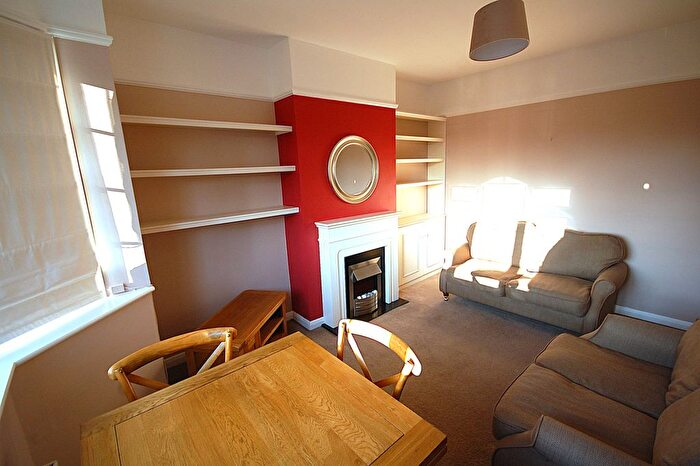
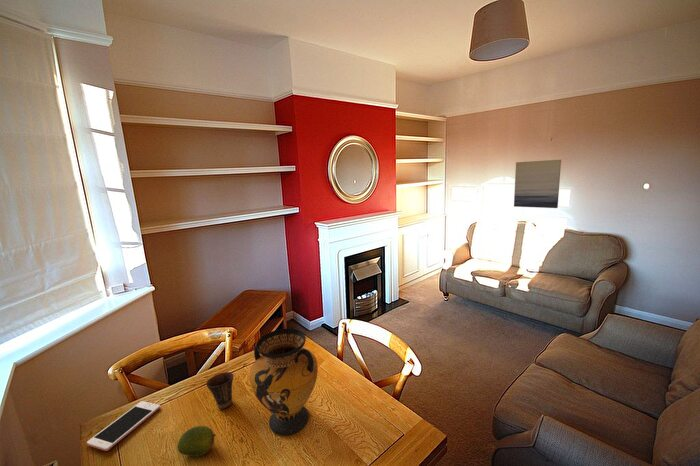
+ cell phone [86,400,161,452]
+ wall art [513,159,562,209]
+ cup [205,371,235,410]
+ fruit [176,425,217,458]
+ vase [248,328,319,436]
